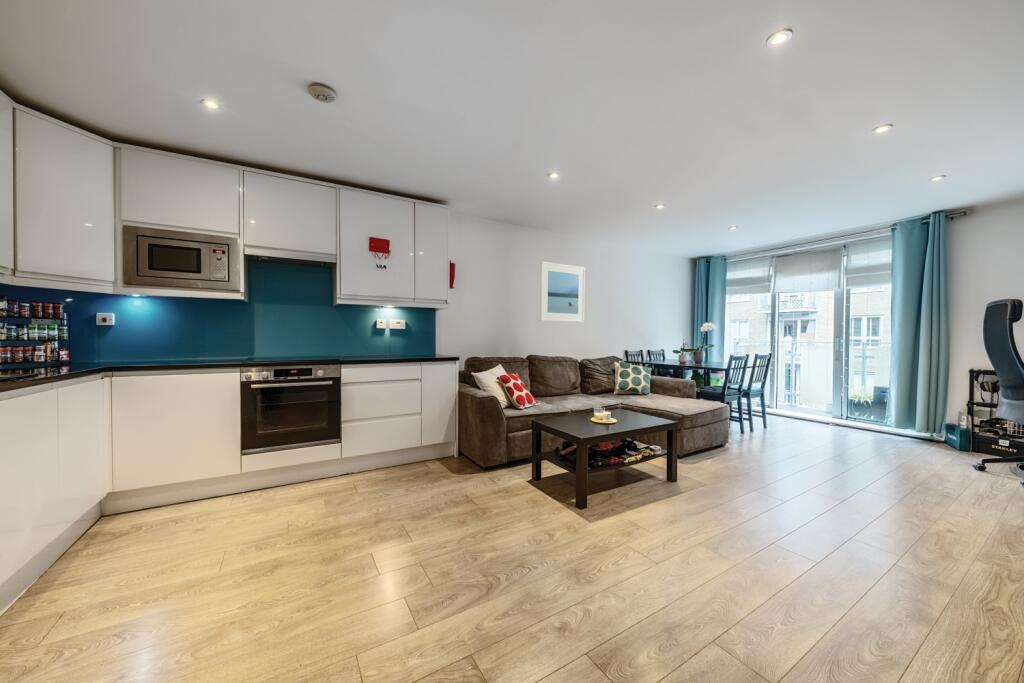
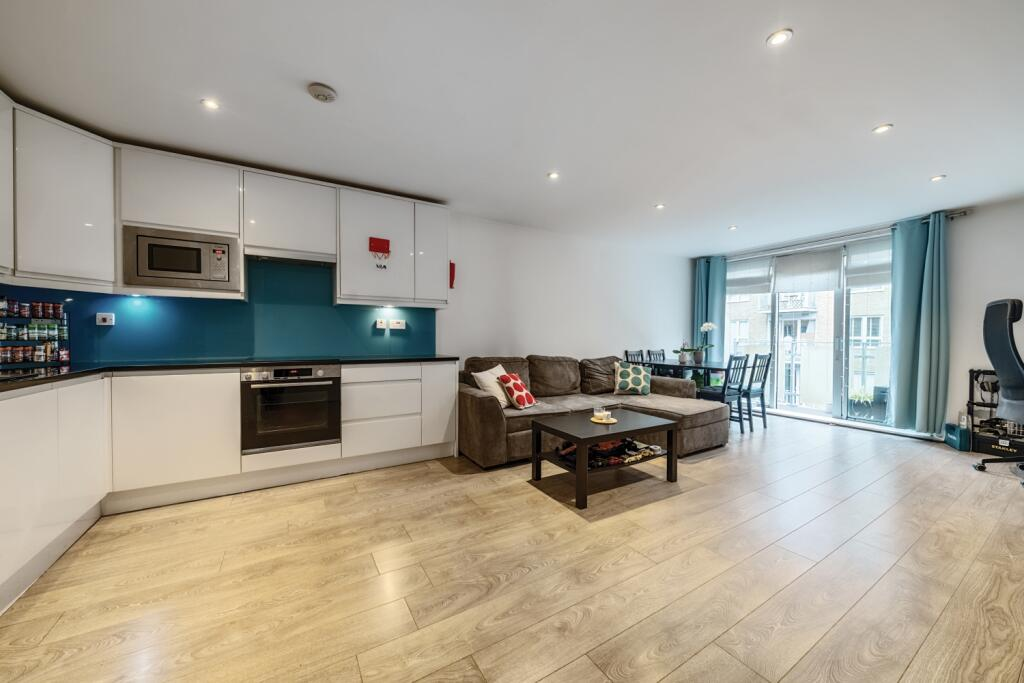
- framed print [539,260,586,323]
